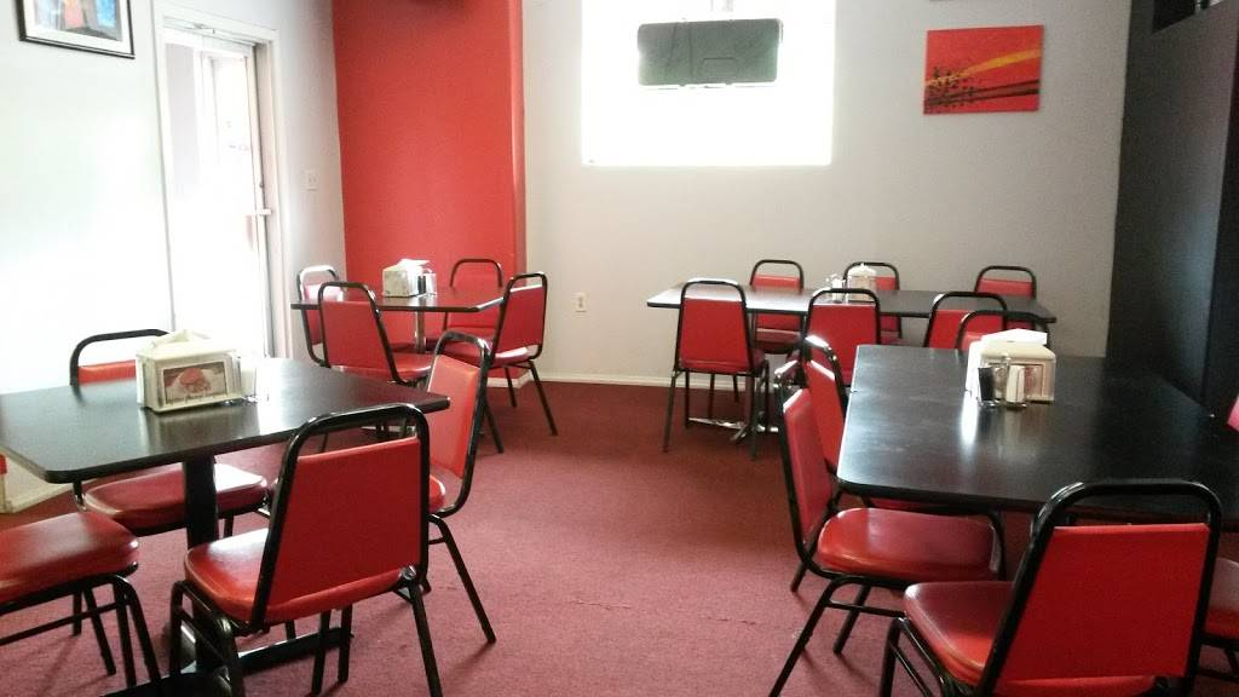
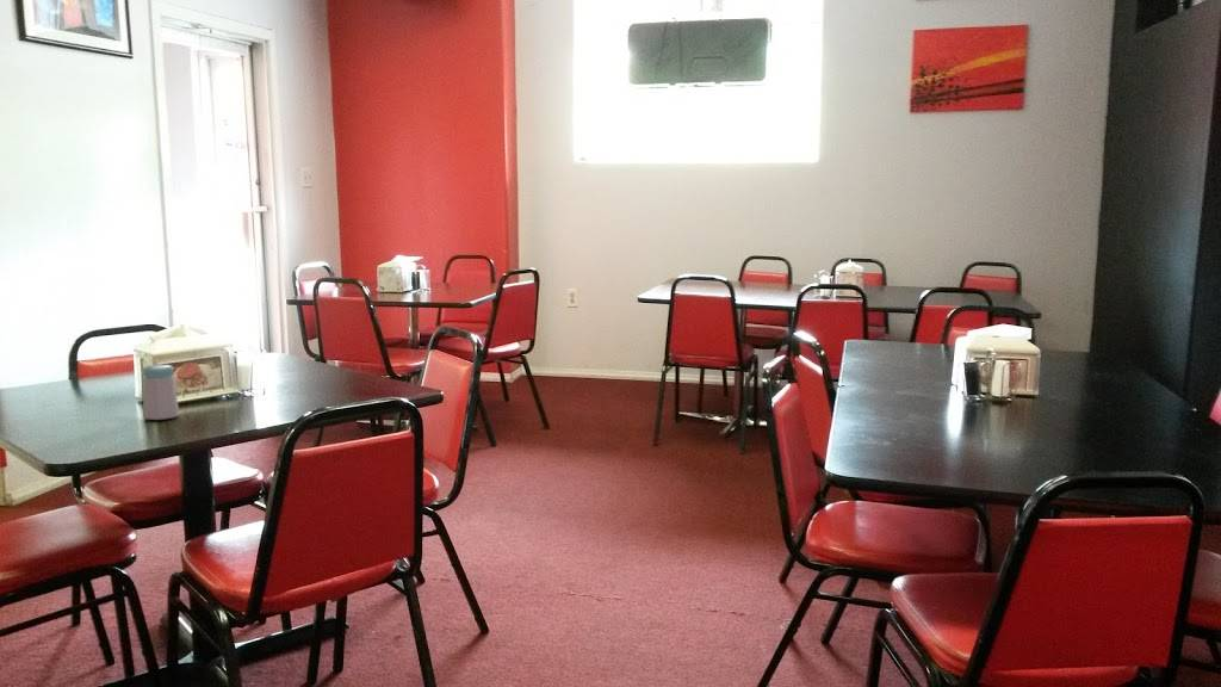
+ salt shaker [142,364,180,421]
